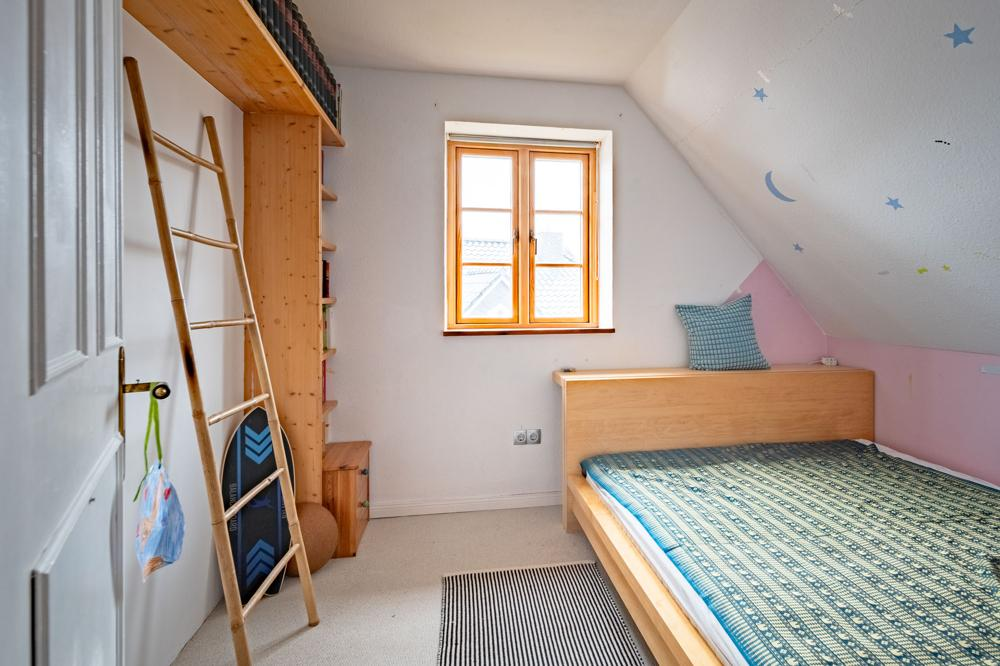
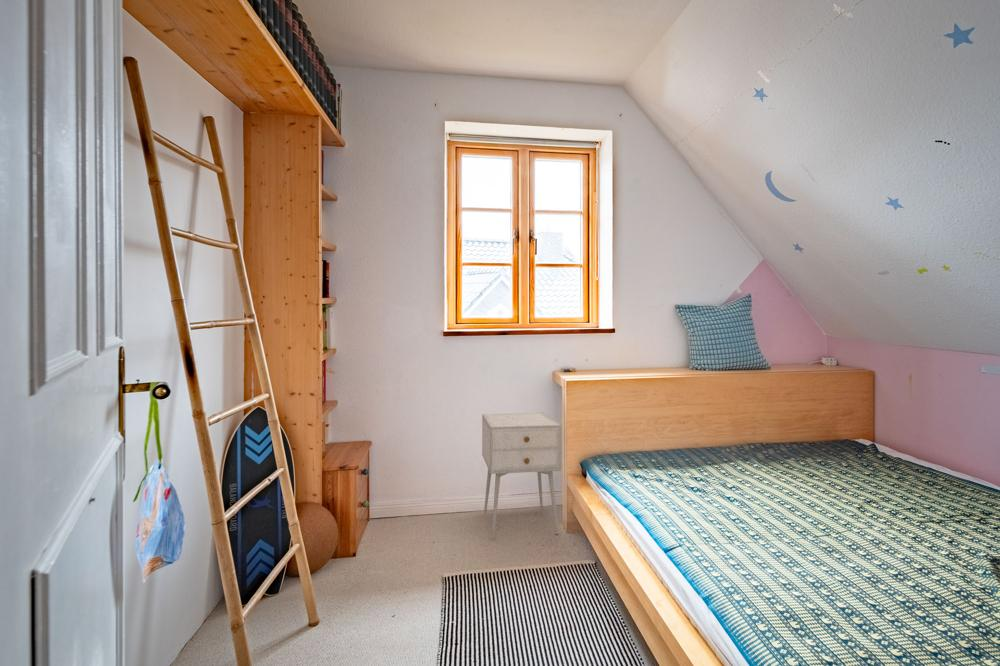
+ nightstand [481,412,562,539]
